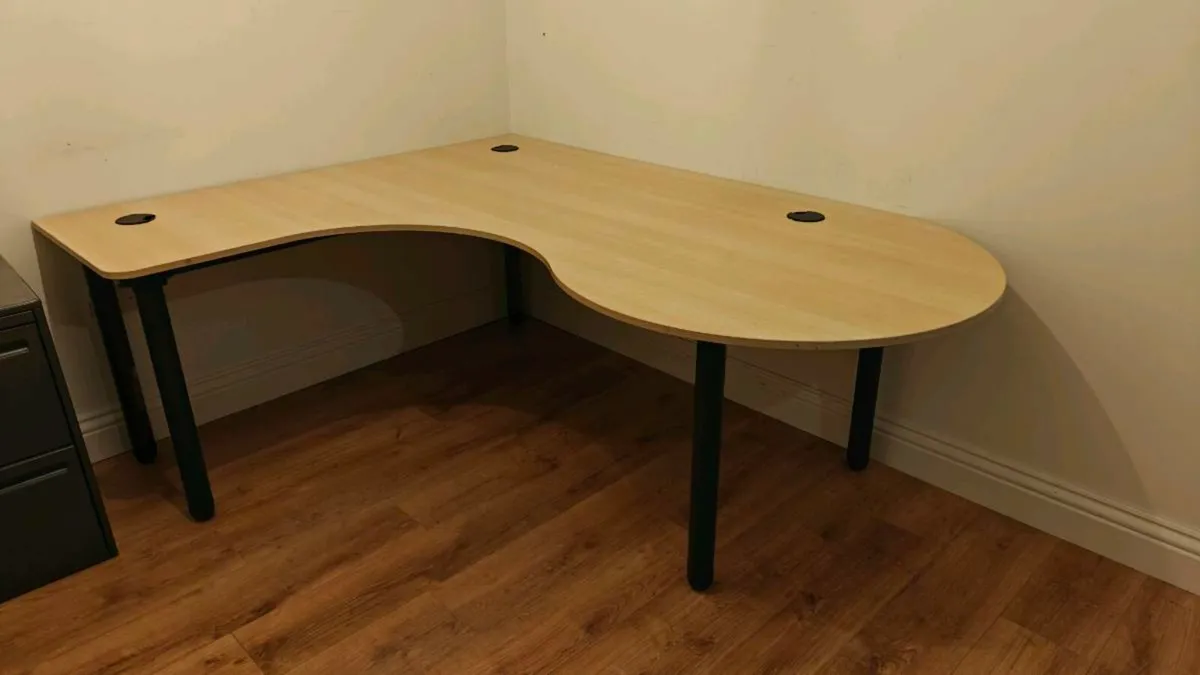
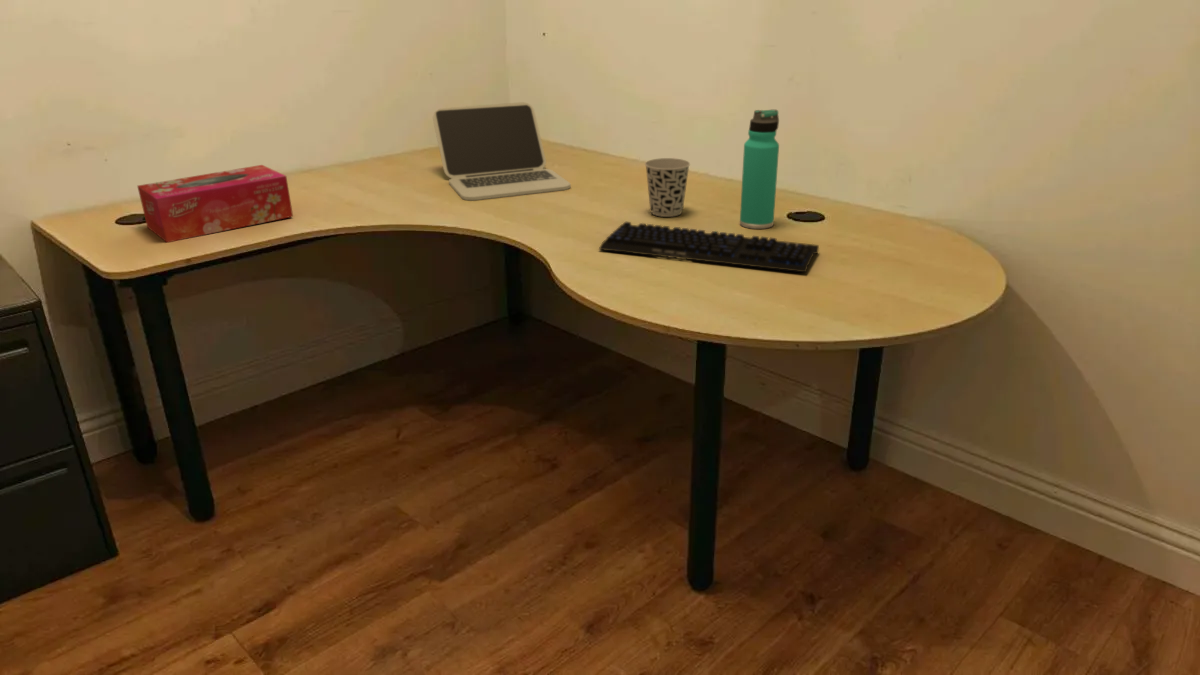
+ keyboard [598,221,820,273]
+ thermos bottle [739,109,780,230]
+ tissue box [136,164,294,244]
+ laptop [432,101,572,201]
+ cup [644,157,691,218]
